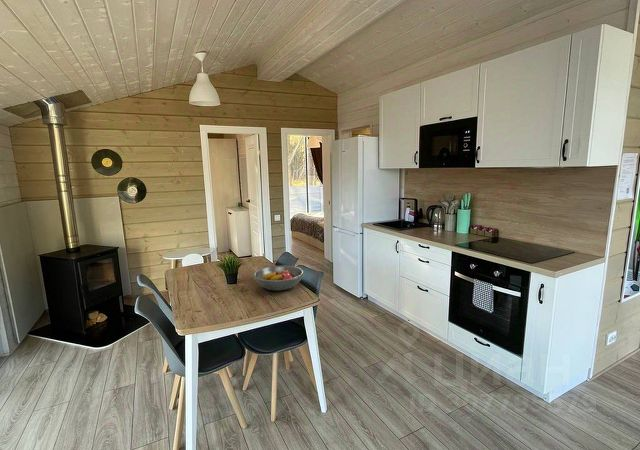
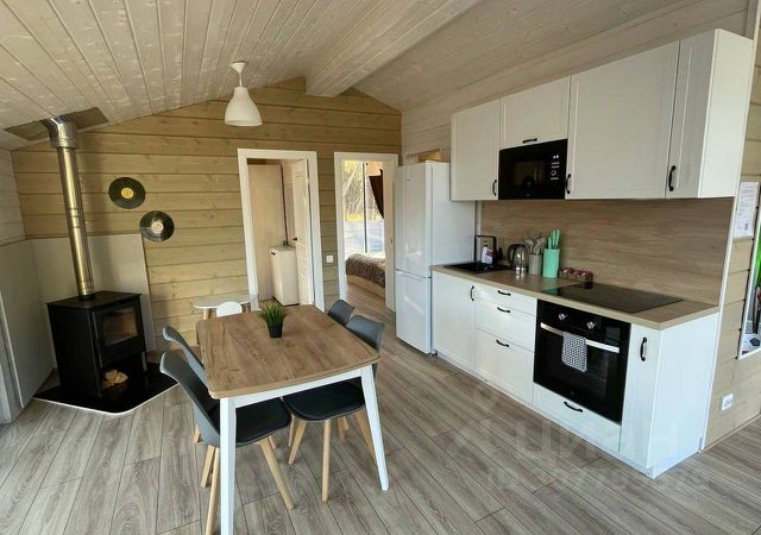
- fruit bowl [252,265,305,291]
